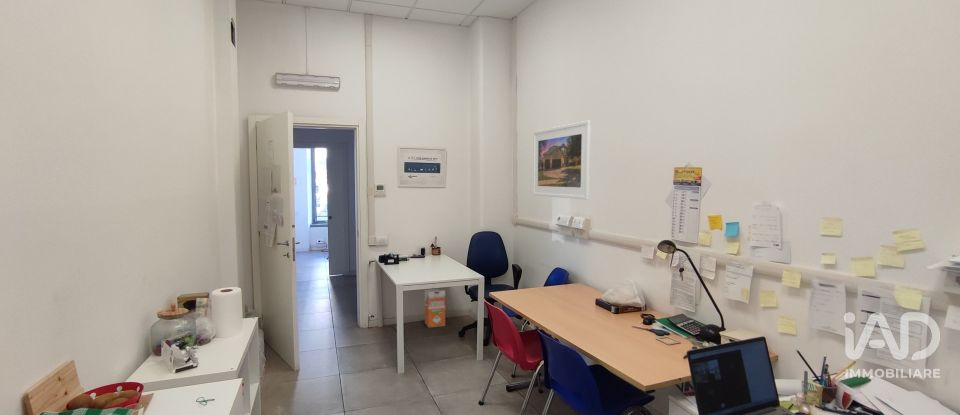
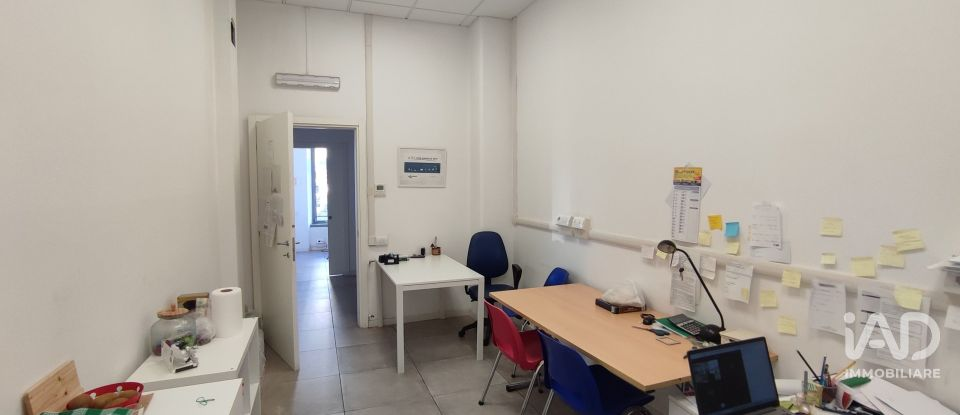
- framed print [532,120,592,201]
- waste bin [424,288,446,329]
